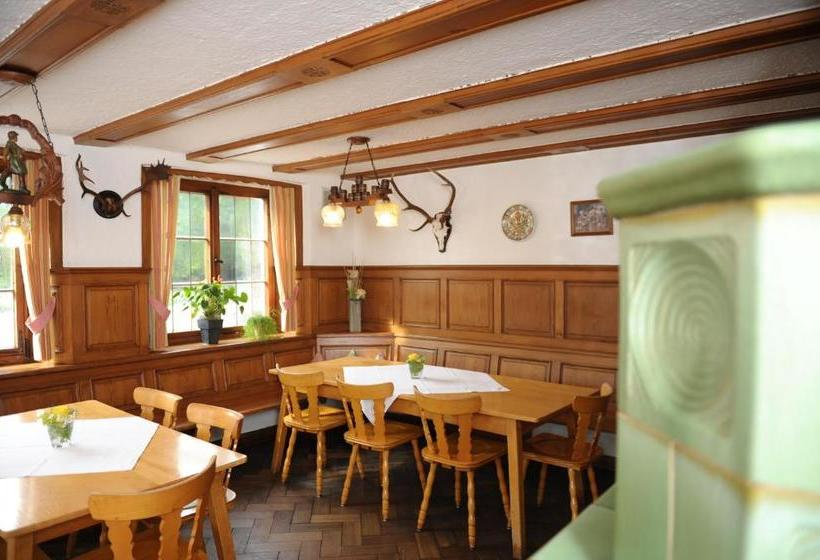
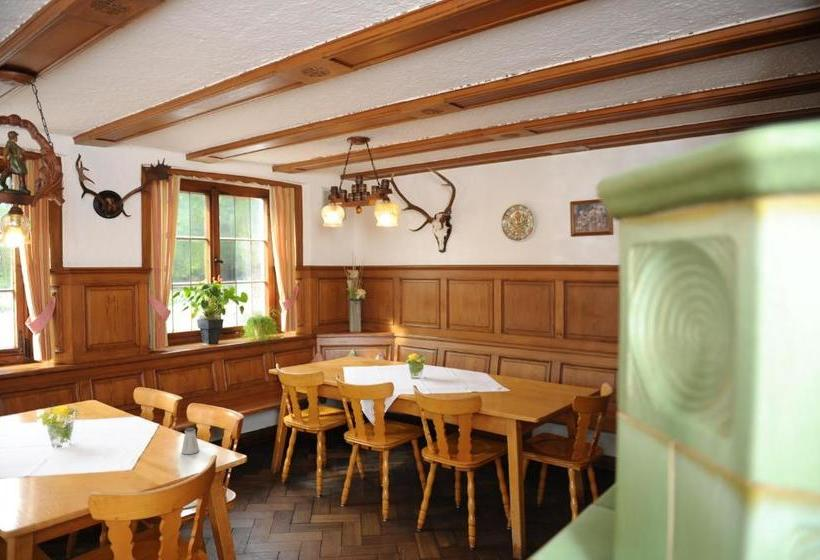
+ saltshaker [180,427,200,455]
